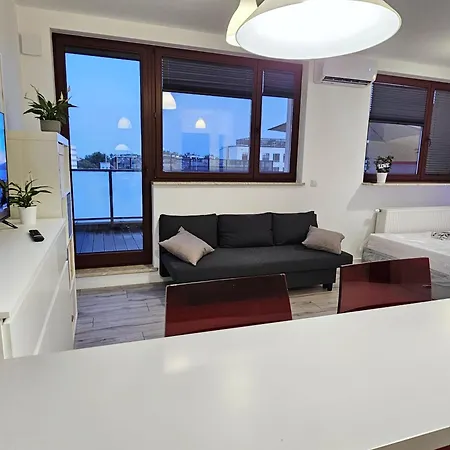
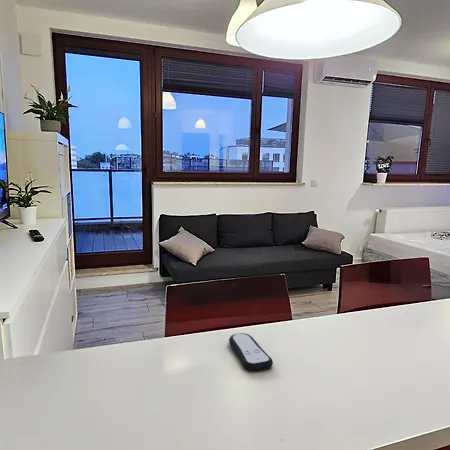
+ remote control [228,332,274,372]
